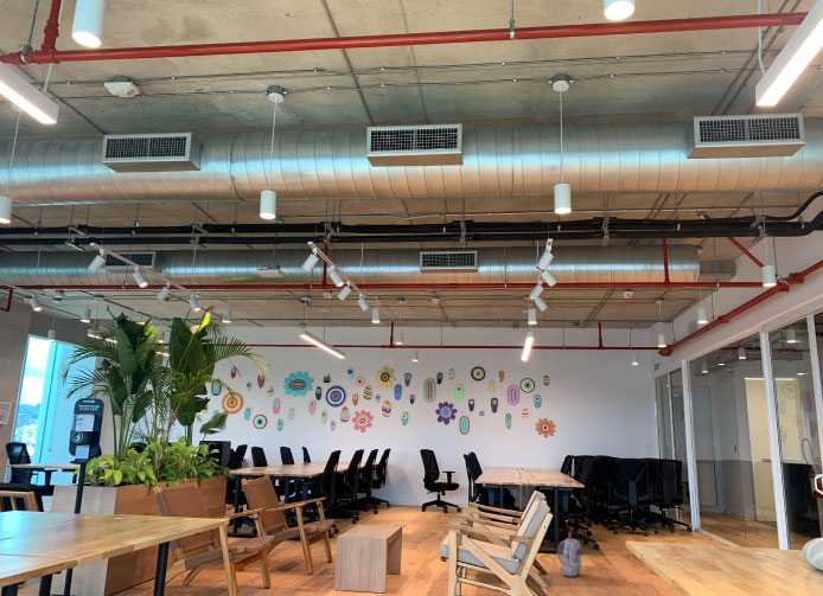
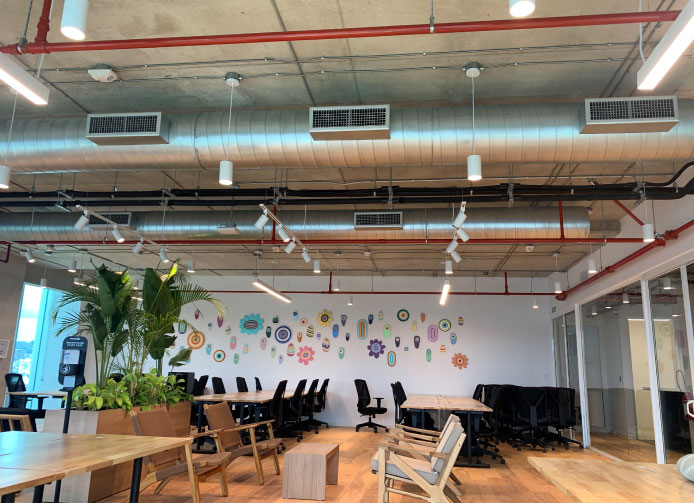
- backpack [556,531,583,578]
